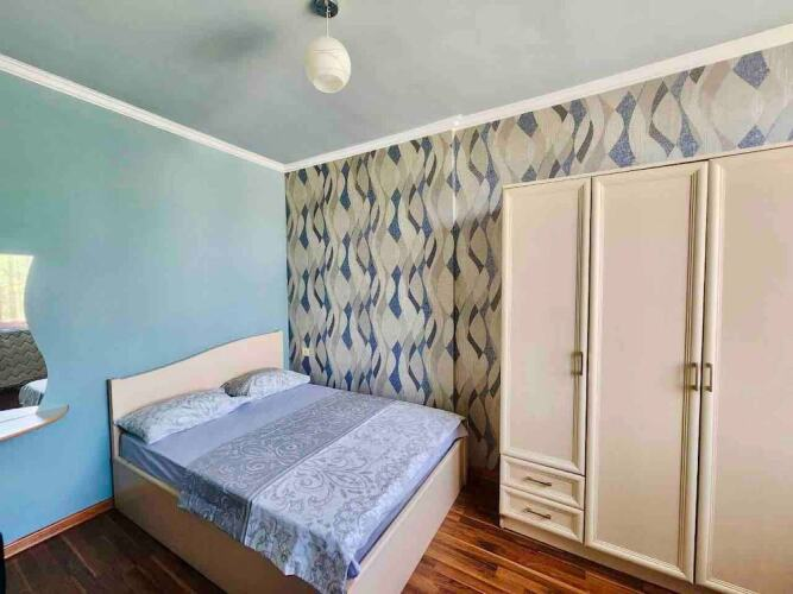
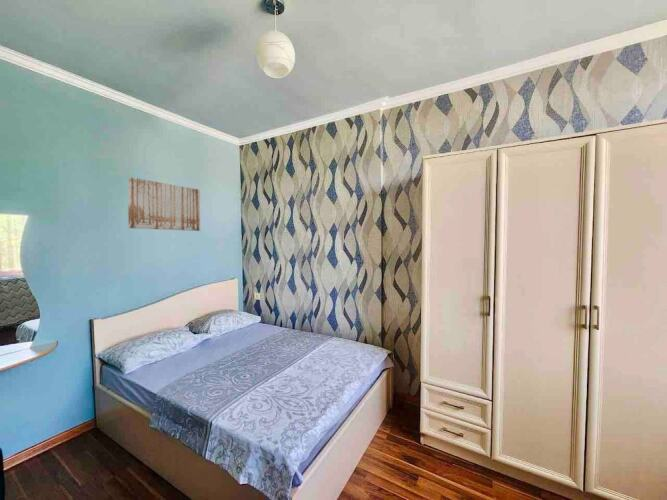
+ wall art [127,176,201,232]
